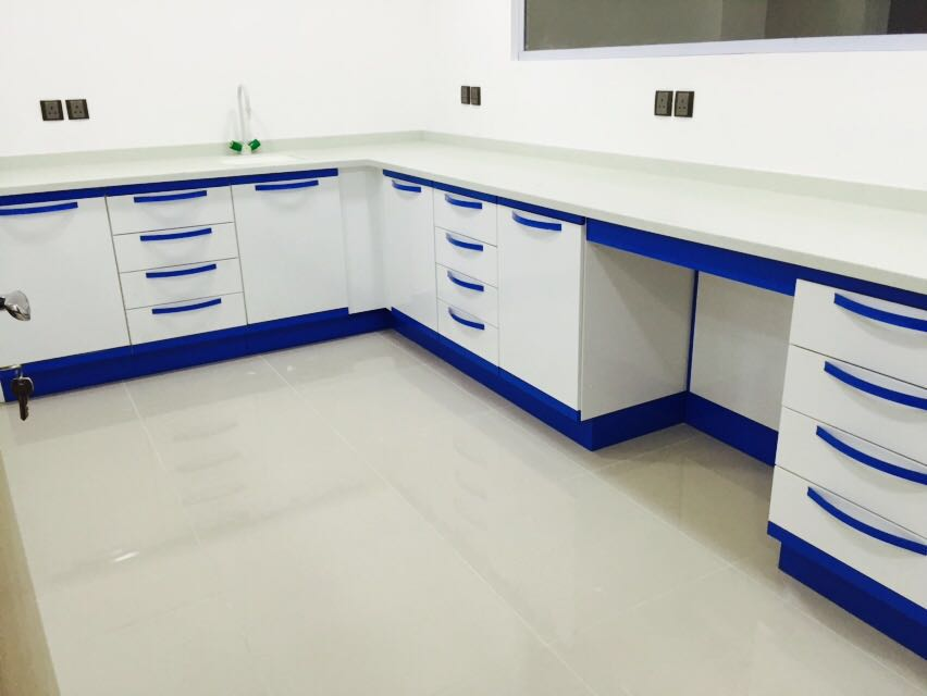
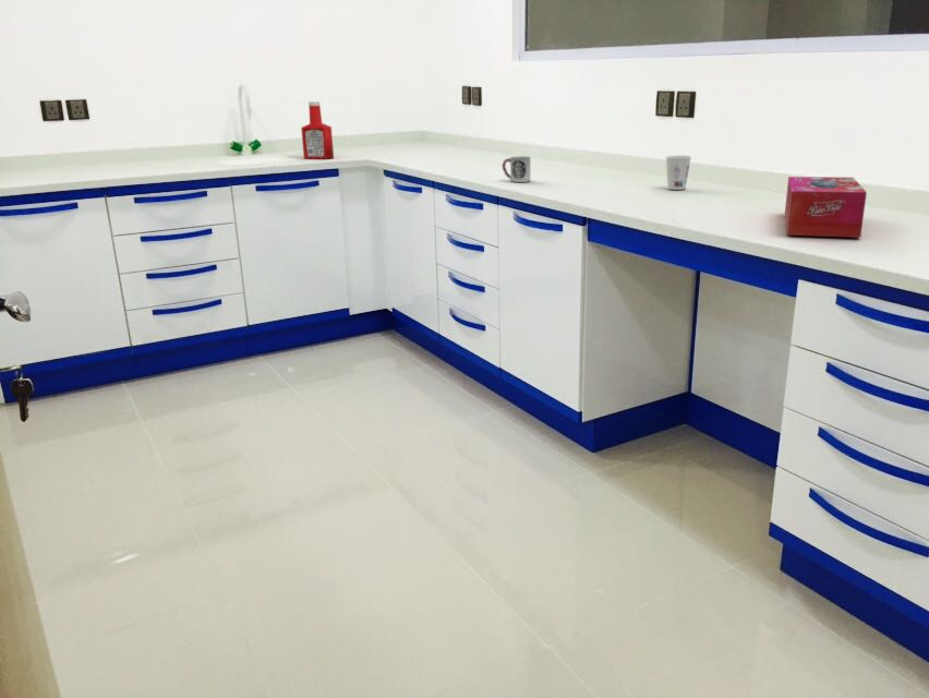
+ tissue box [784,176,868,239]
+ cup [664,155,692,191]
+ cup [502,155,531,183]
+ soap bottle [300,100,335,159]
